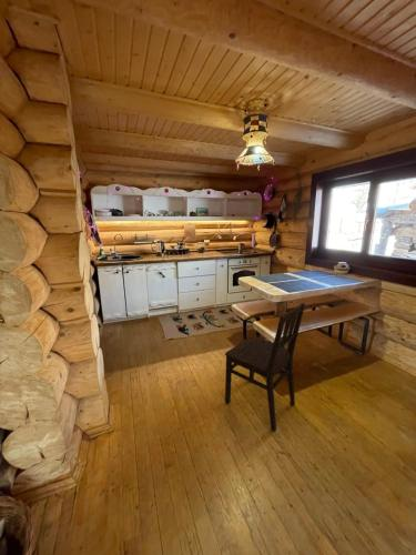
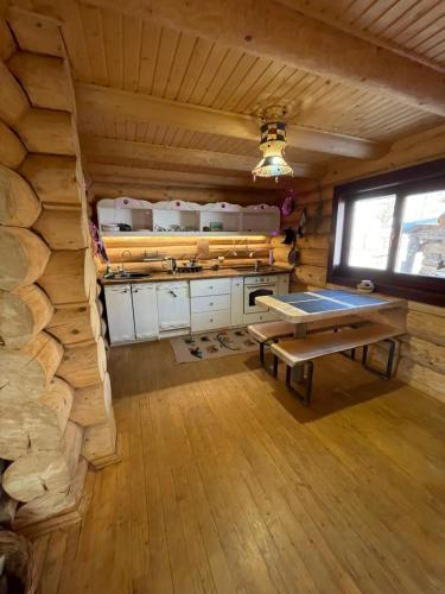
- dining chair [224,302,306,433]
